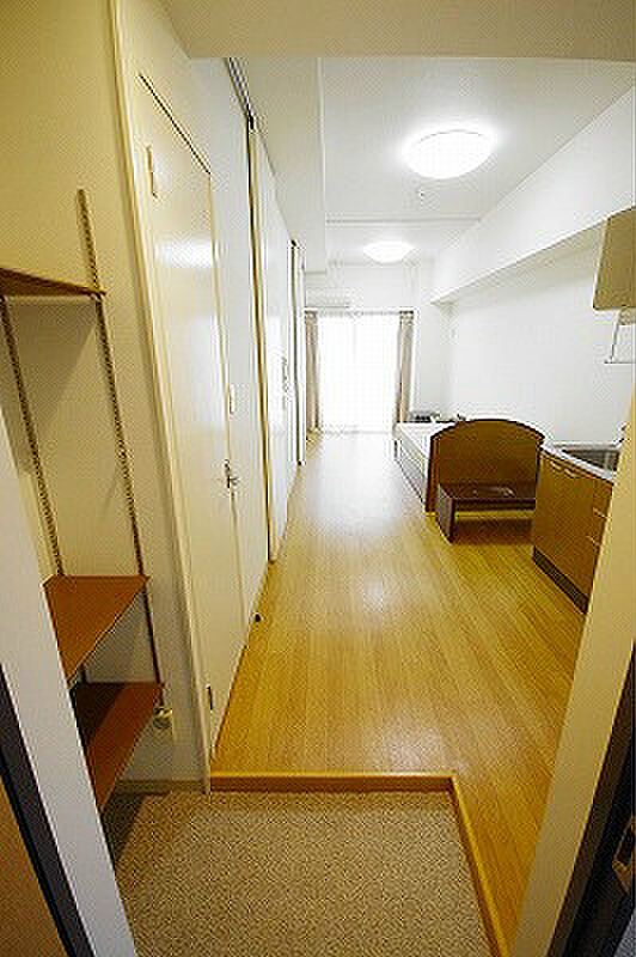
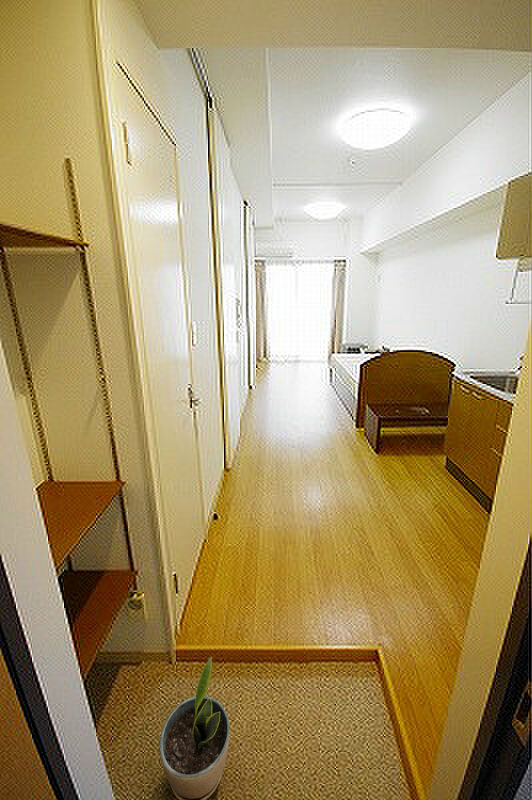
+ potted plant [159,655,230,800]
